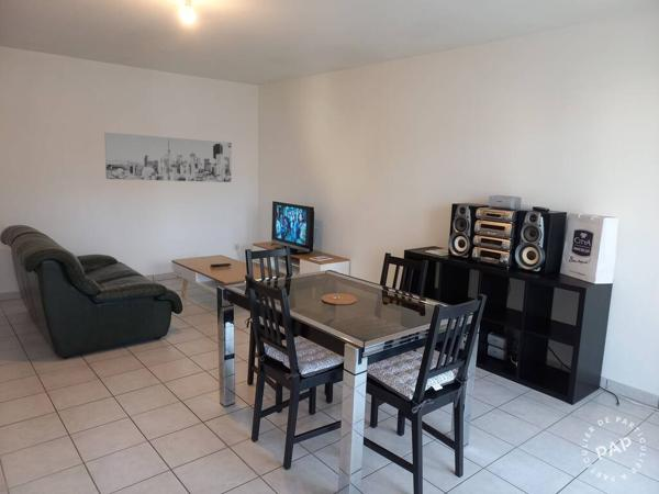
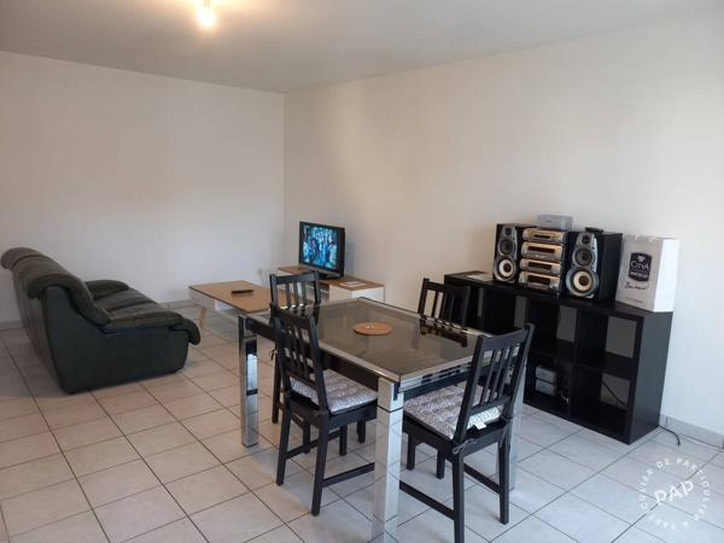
- wall art [103,132,233,183]
